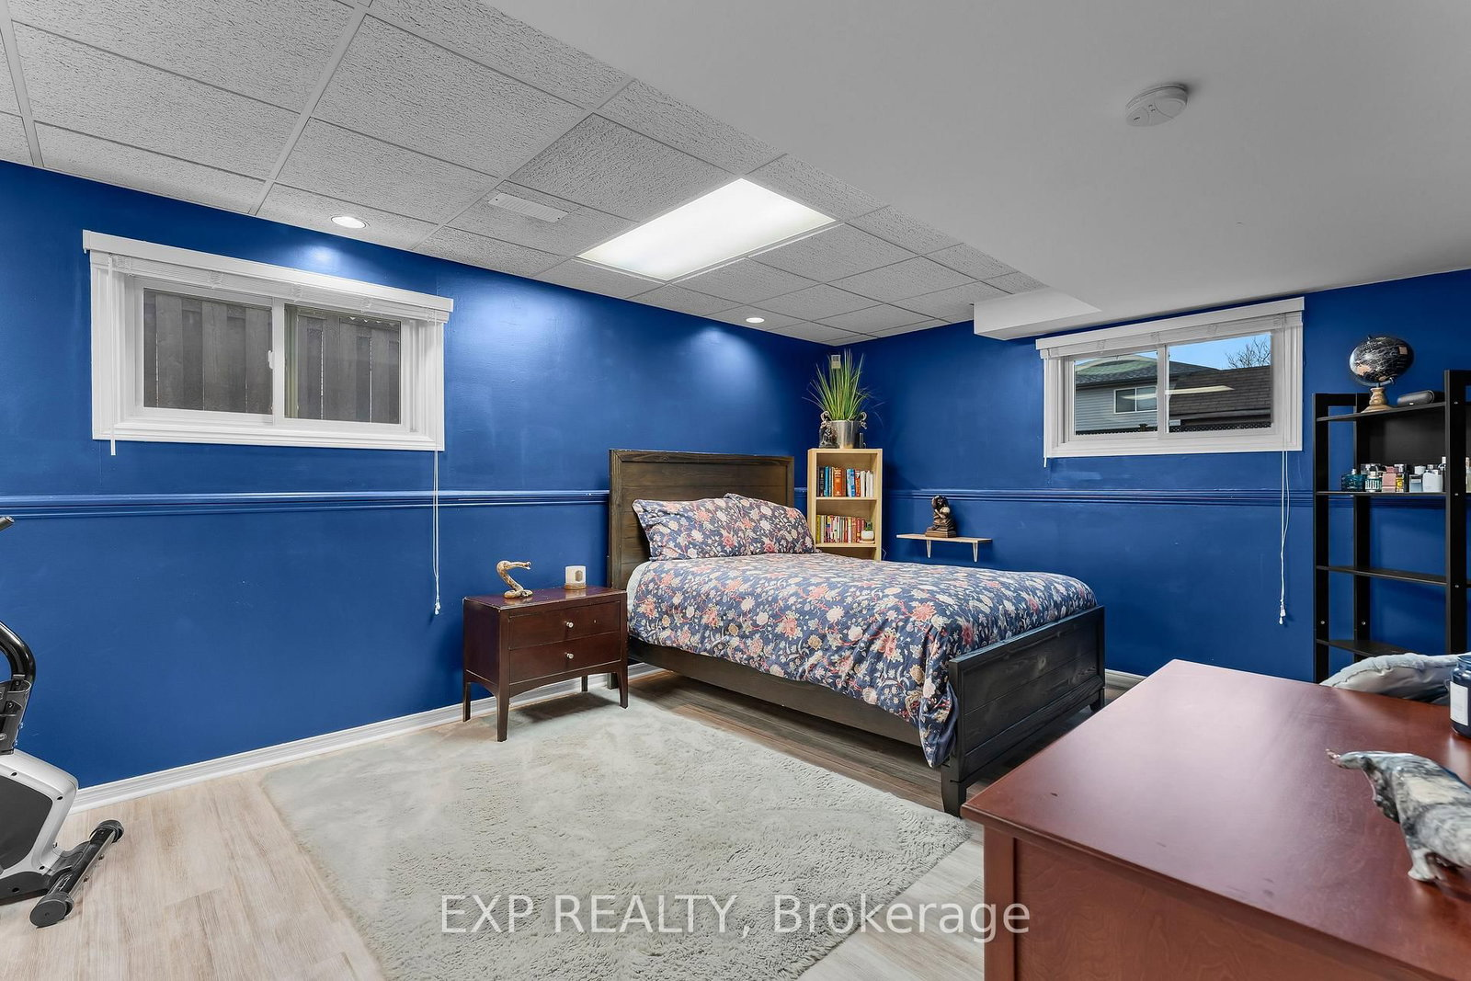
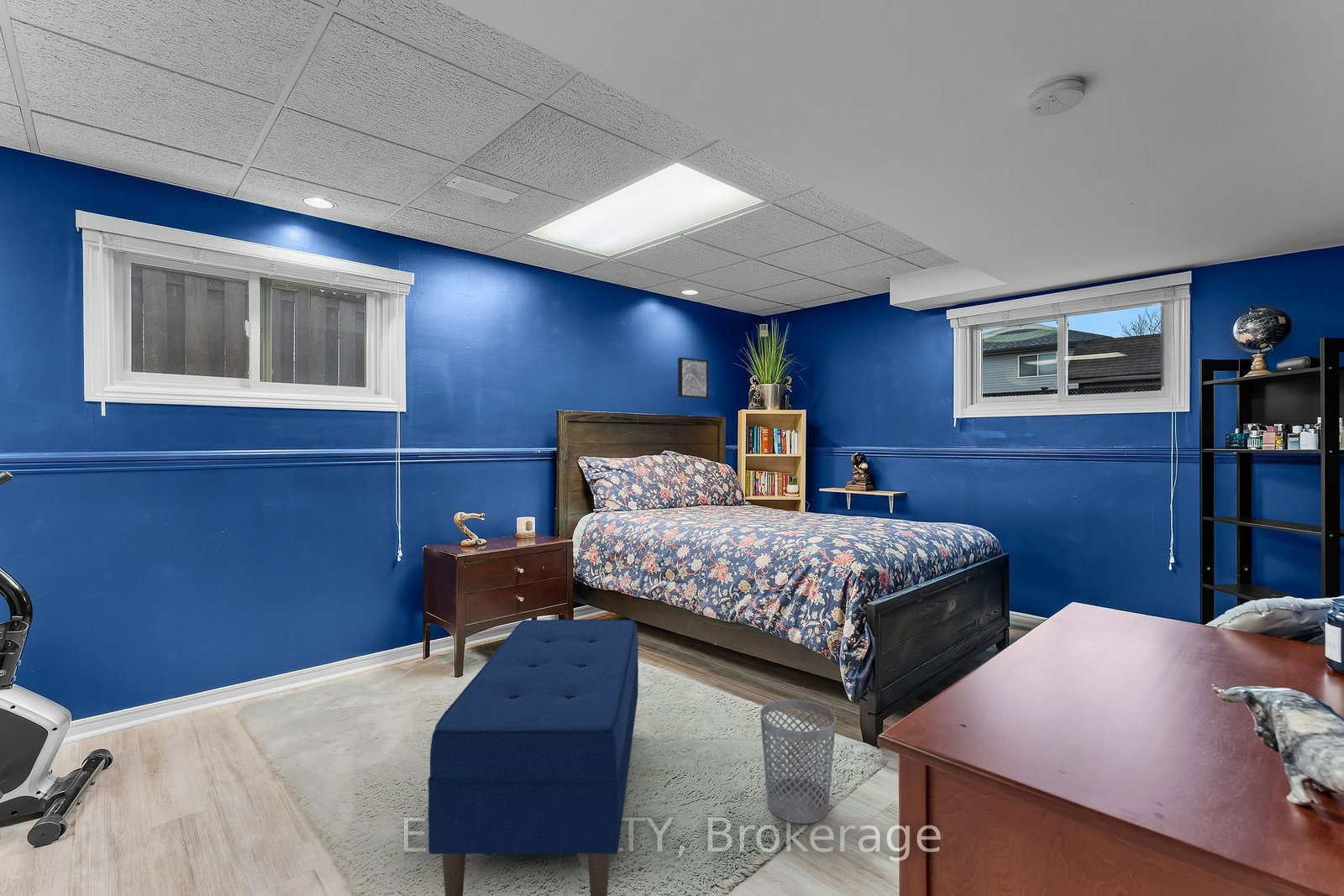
+ bench [428,619,639,896]
+ wall art [677,357,709,399]
+ wastebasket [759,699,837,825]
